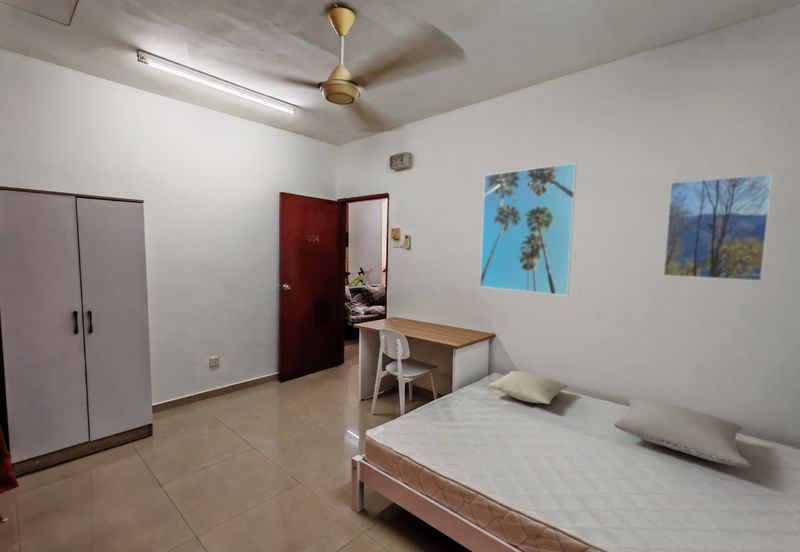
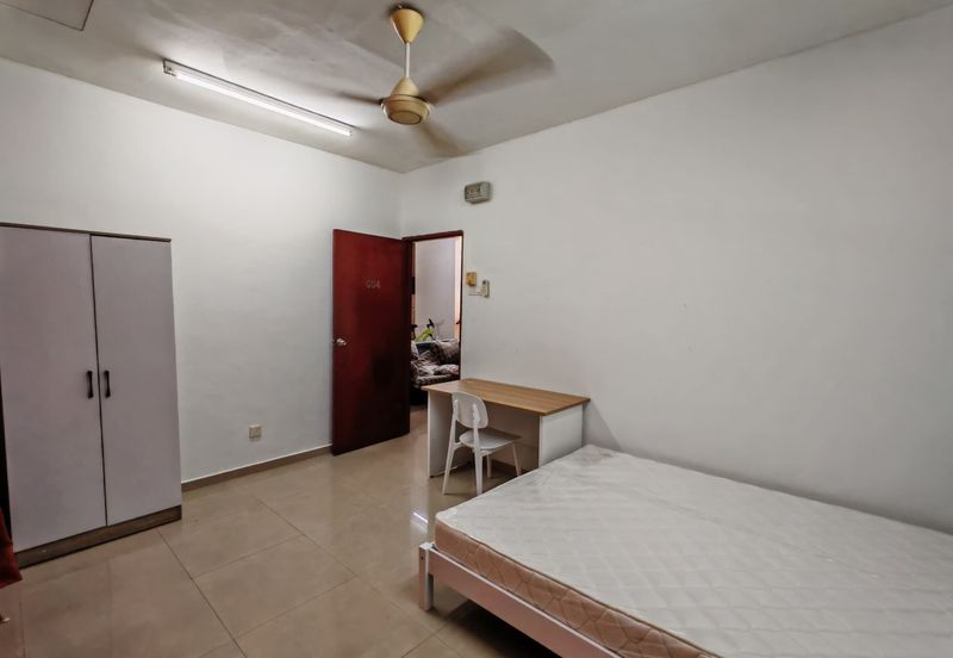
- pillow [613,397,752,468]
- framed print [662,173,774,282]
- pillow [488,370,569,405]
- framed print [479,162,578,297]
